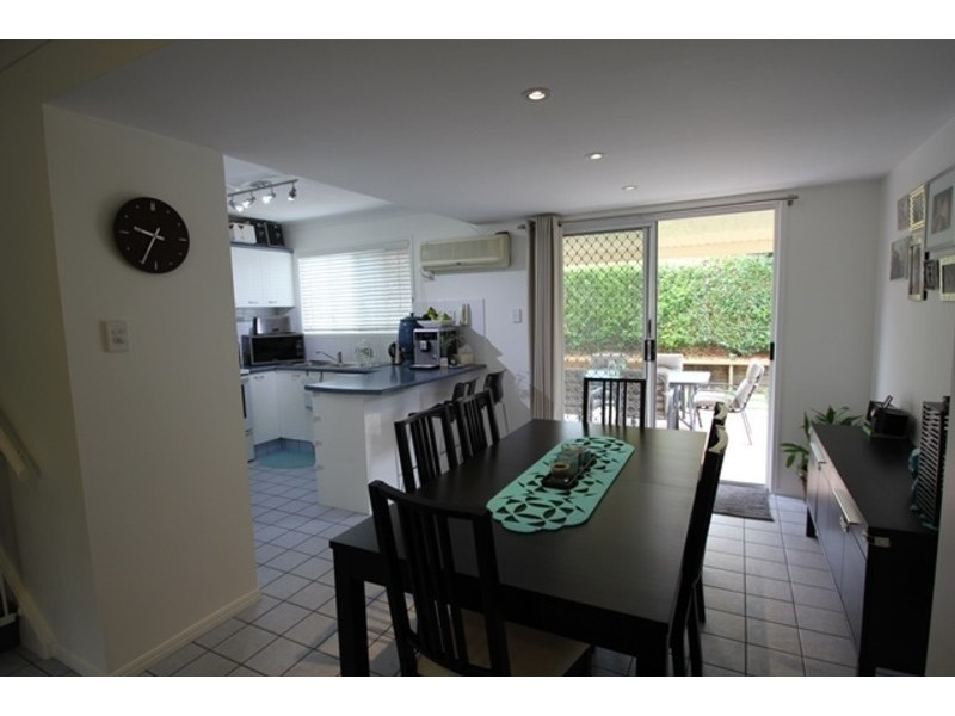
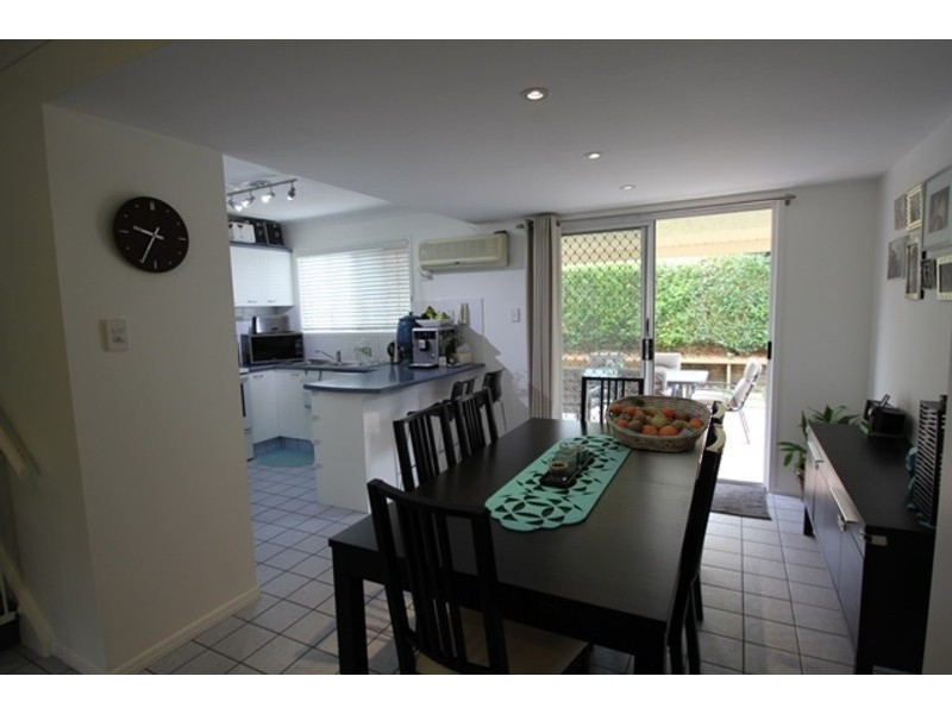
+ fruit basket [603,394,713,453]
